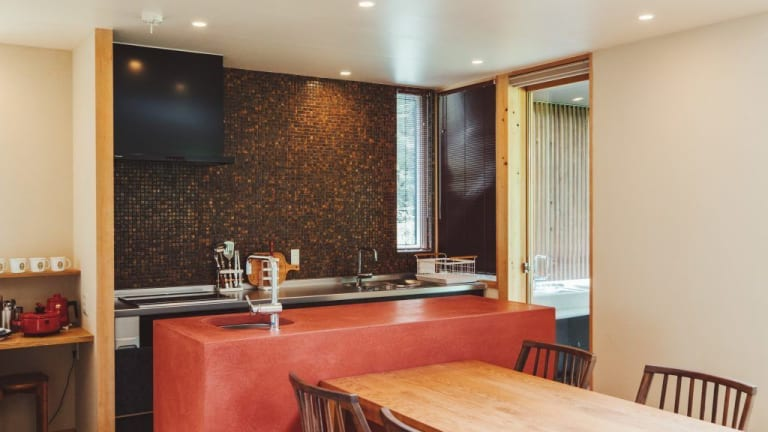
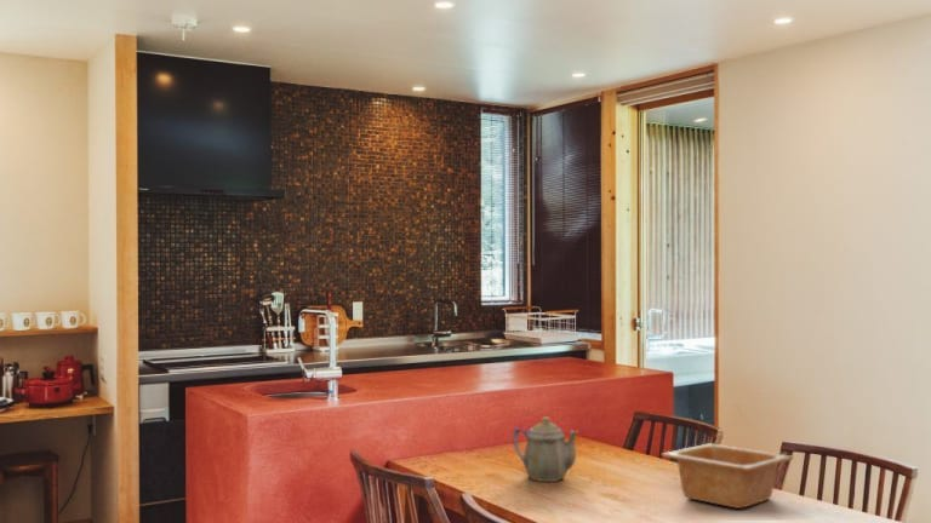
+ teapot [513,416,579,483]
+ serving bowl [661,442,795,510]
